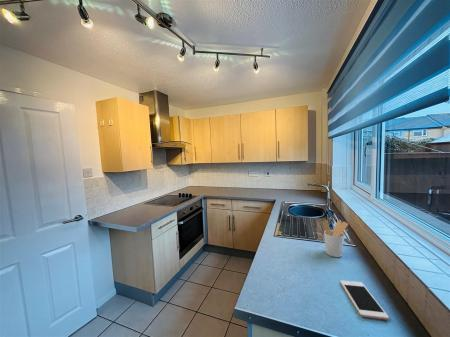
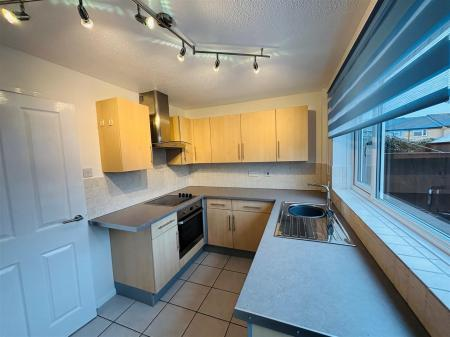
- utensil holder [322,219,349,258]
- cell phone [339,280,390,321]
